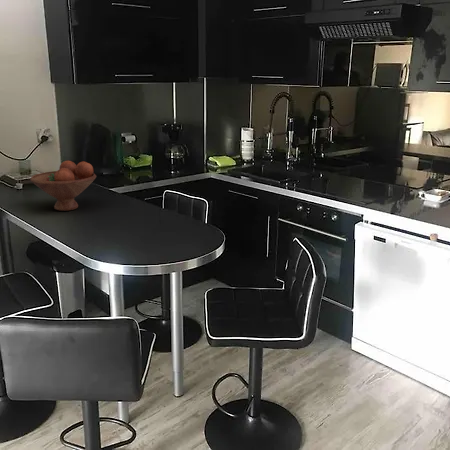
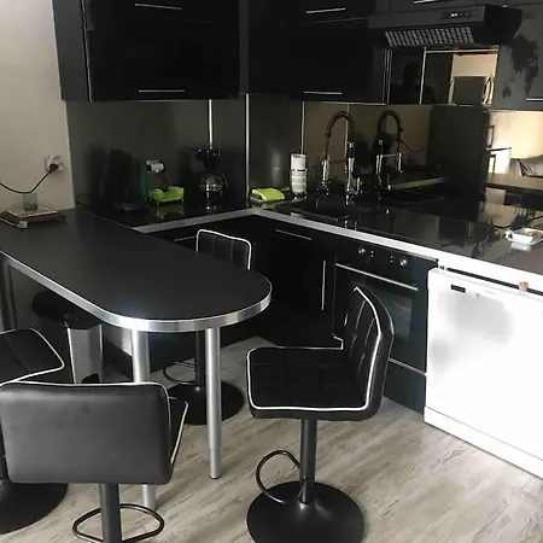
- fruit bowl [29,160,97,212]
